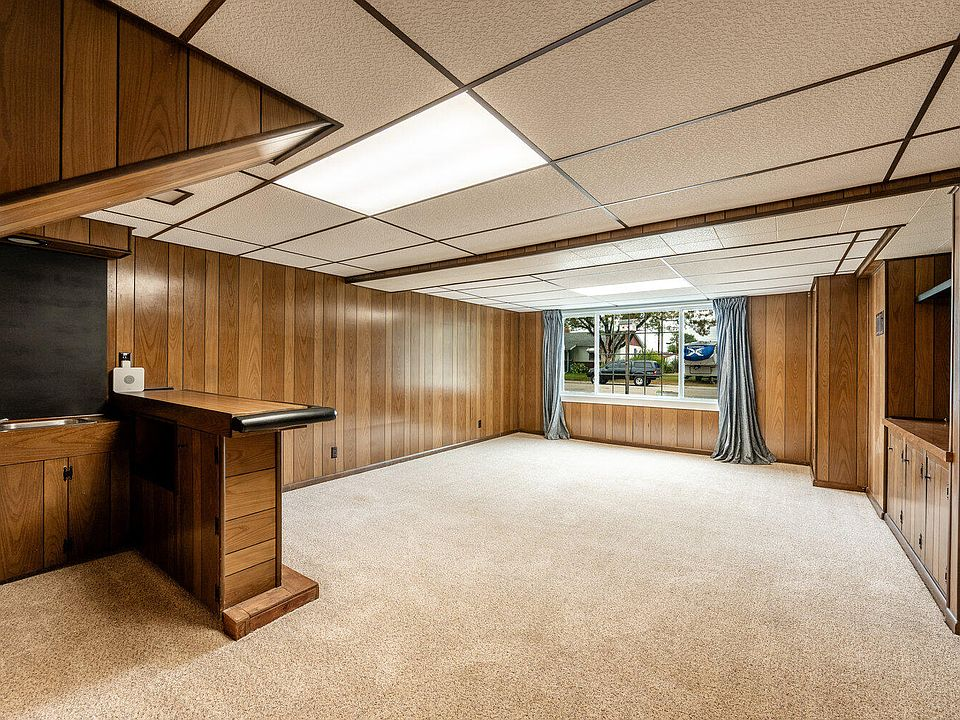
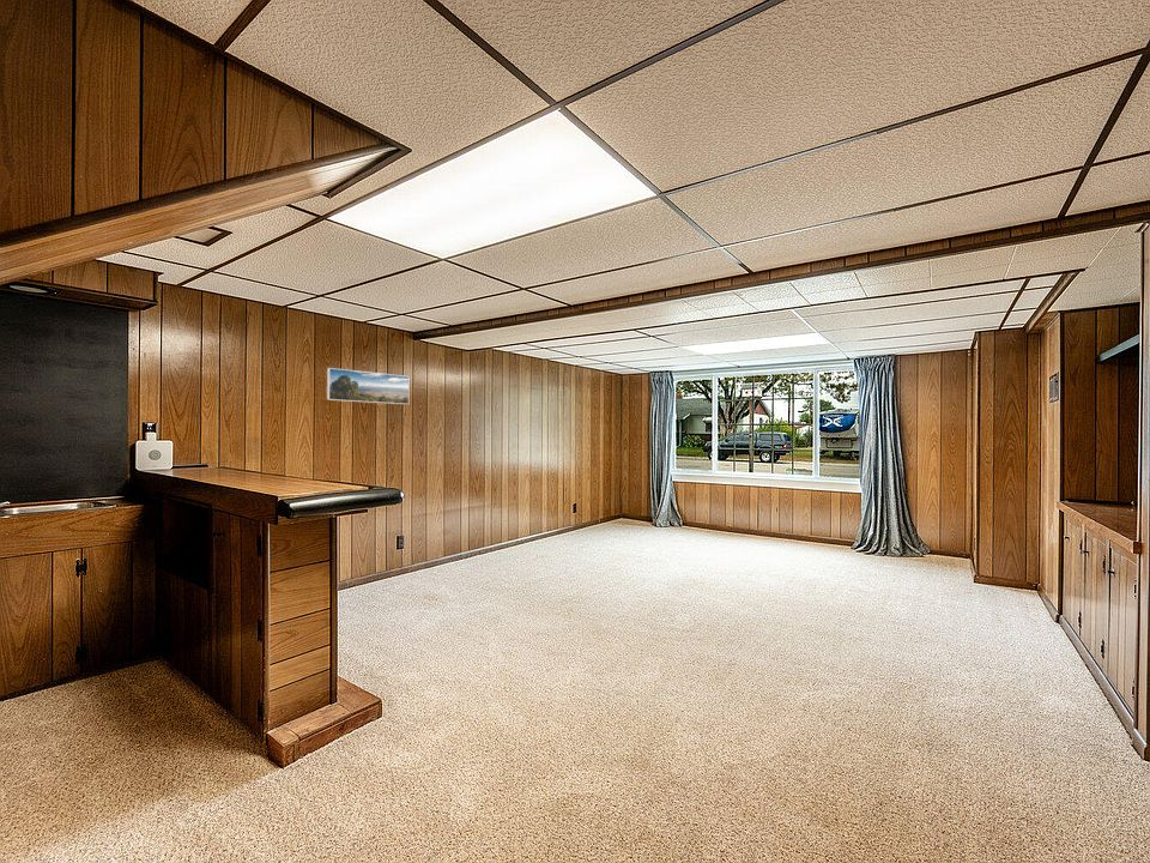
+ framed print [326,367,411,405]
